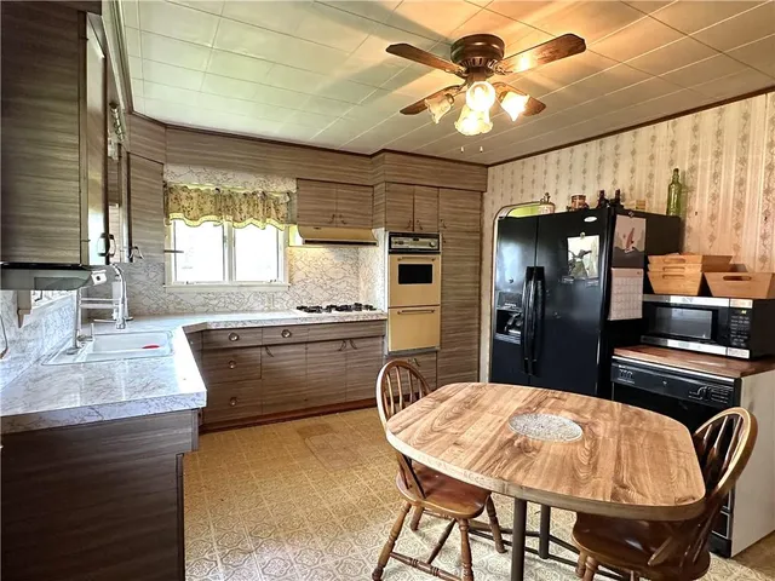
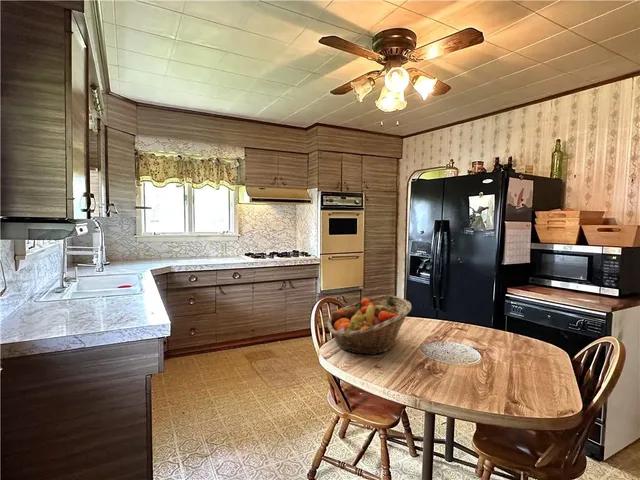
+ fruit basket [326,294,413,356]
